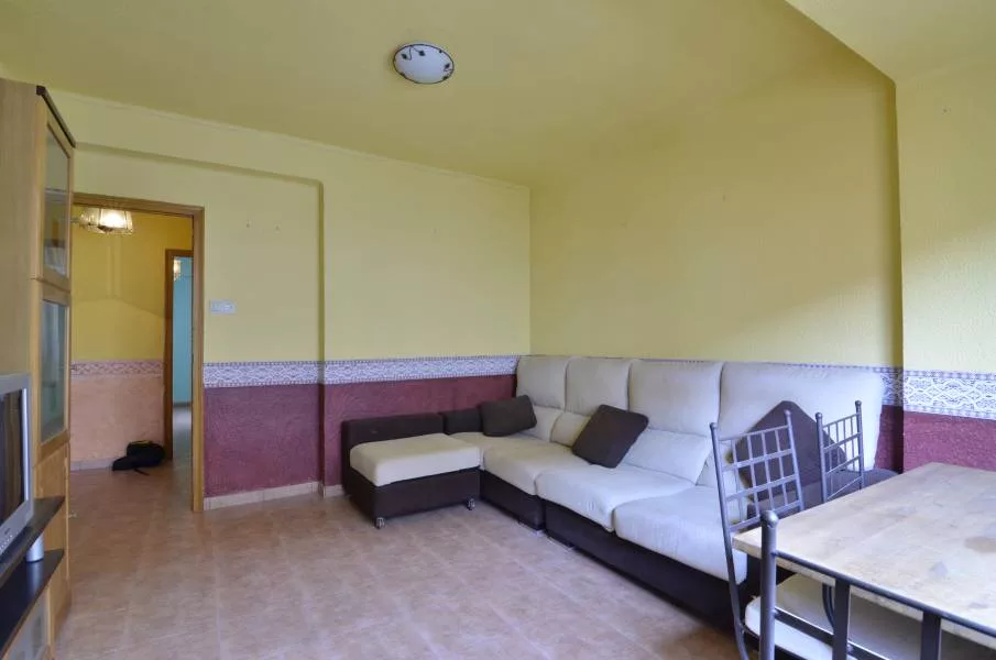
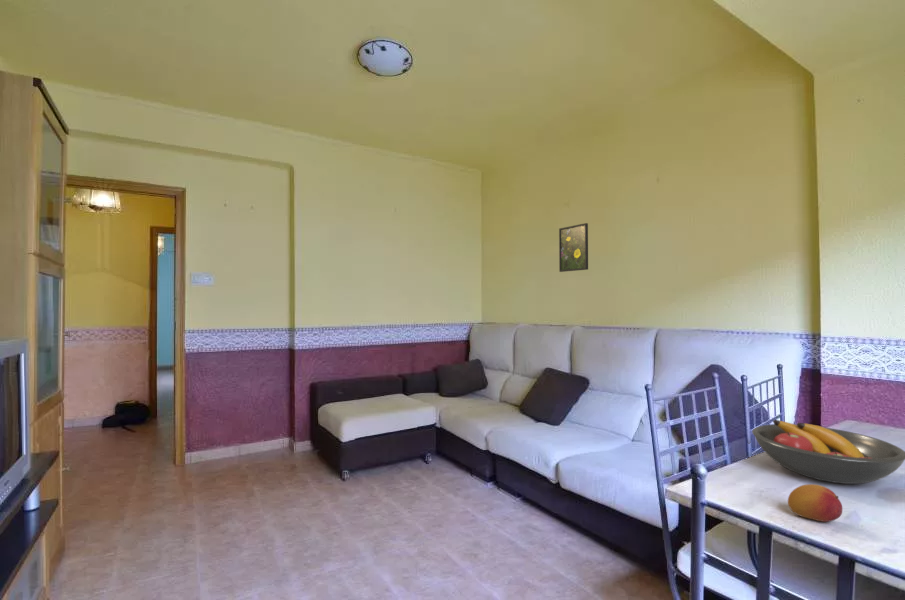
+ fruit [787,483,843,523]
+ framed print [558,222,589,273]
+ fruit bowl [751,419,905,485]
